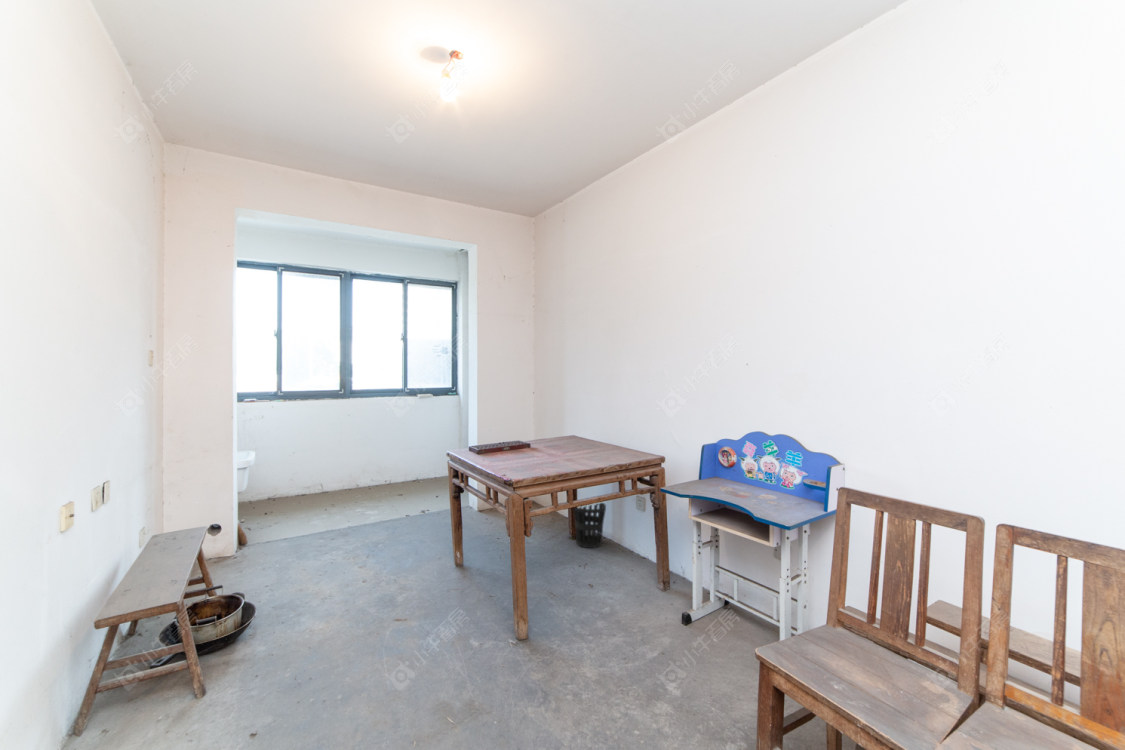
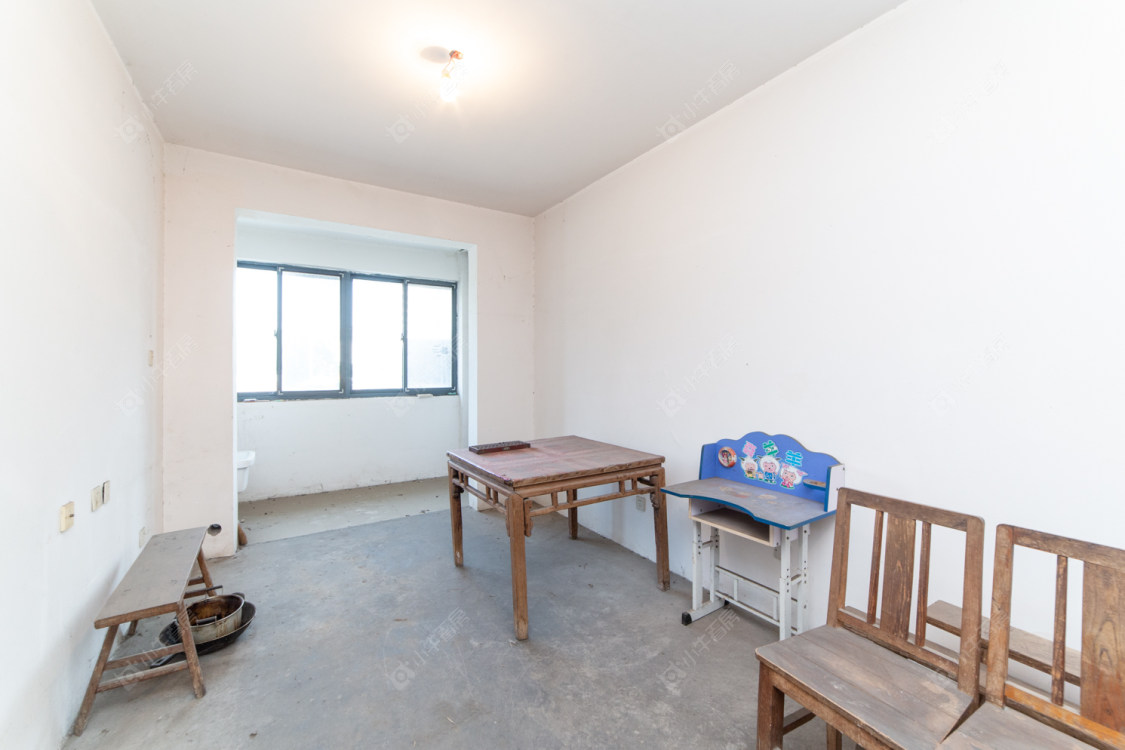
- wastebasket [573,502,607,549]
